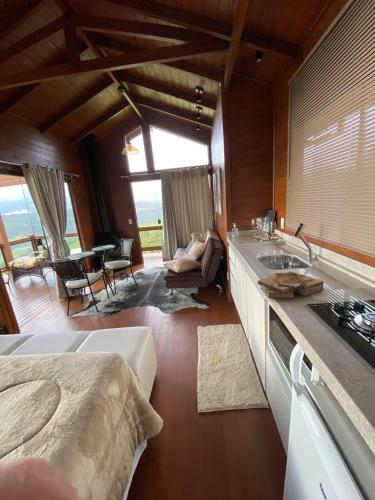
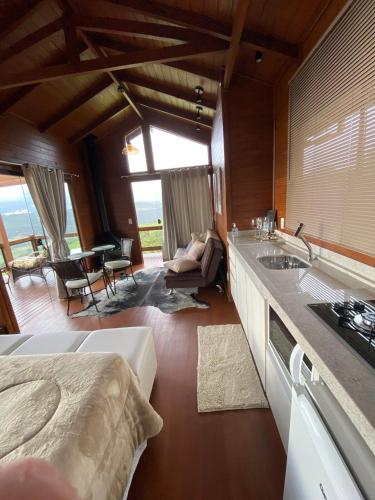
- clipboard [257,271,325,299]
